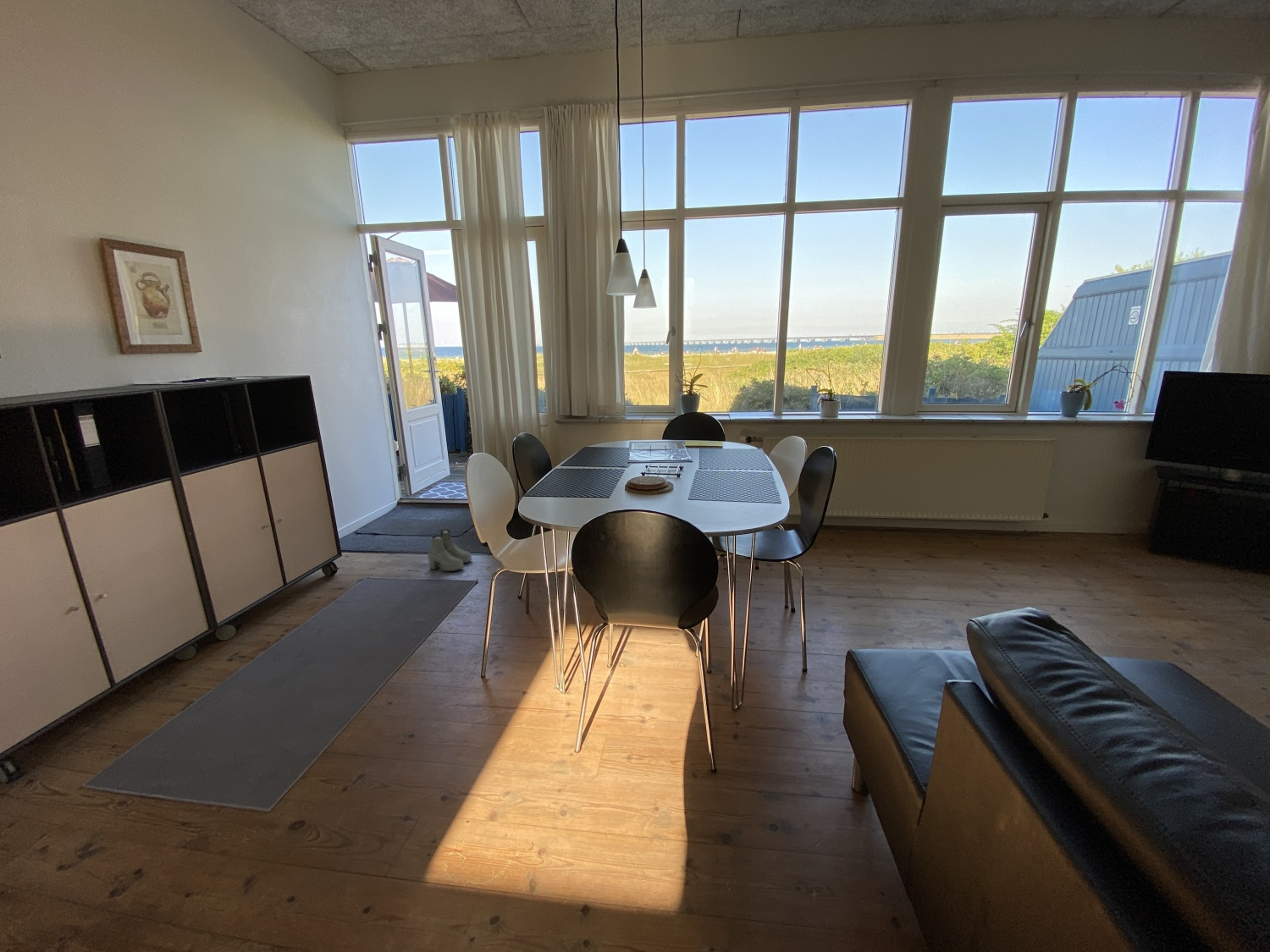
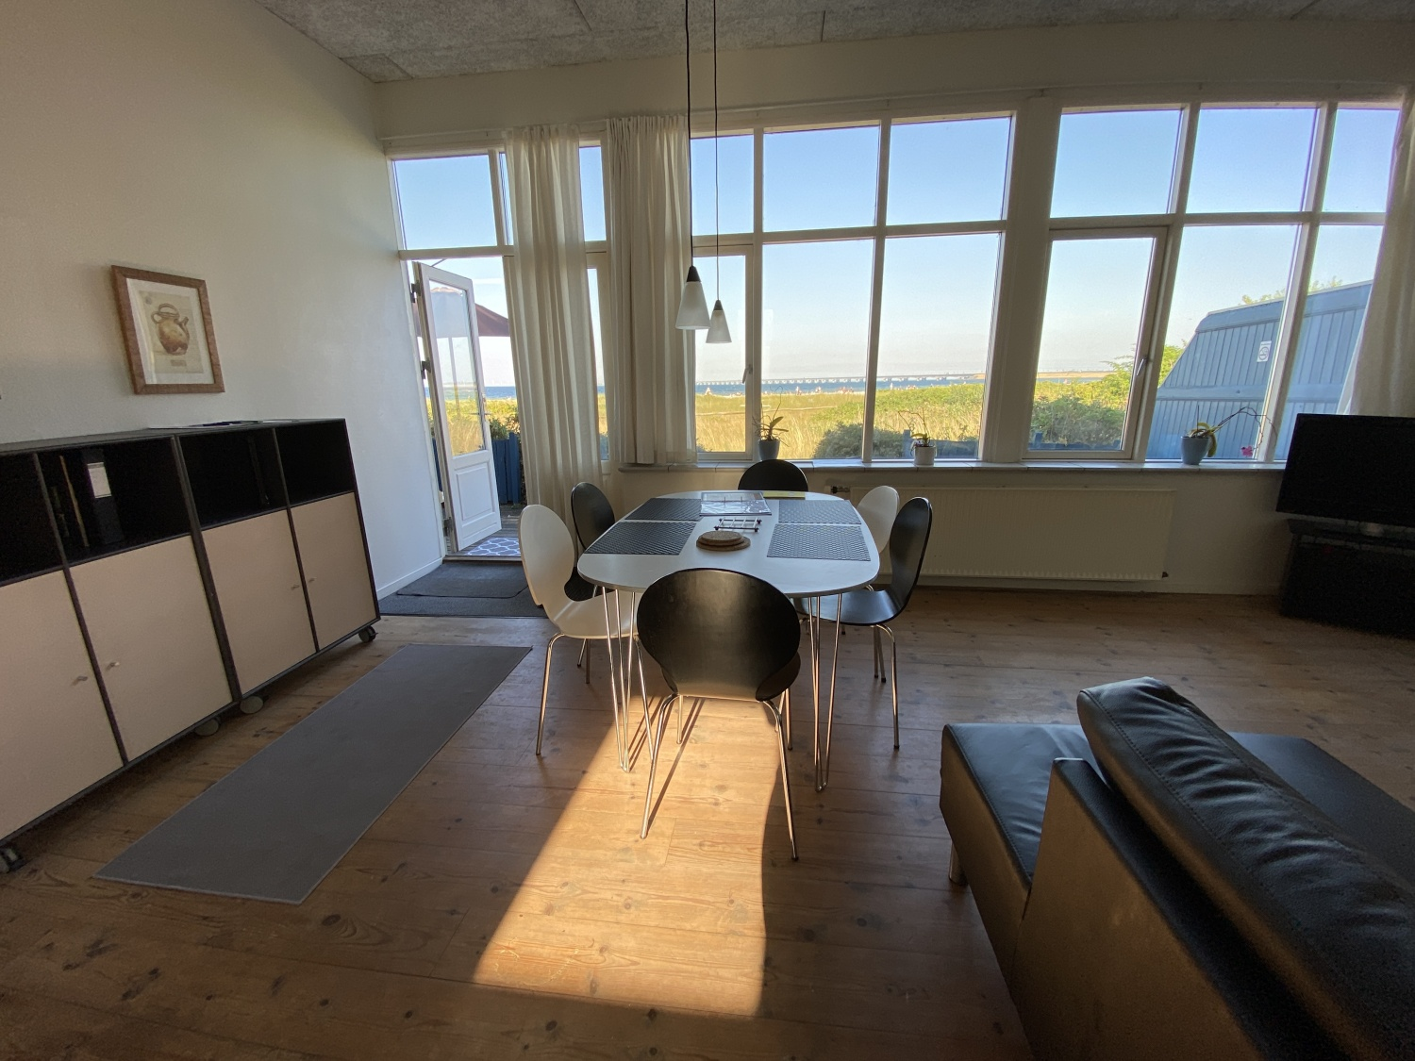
- boots [427,528,472,572]
